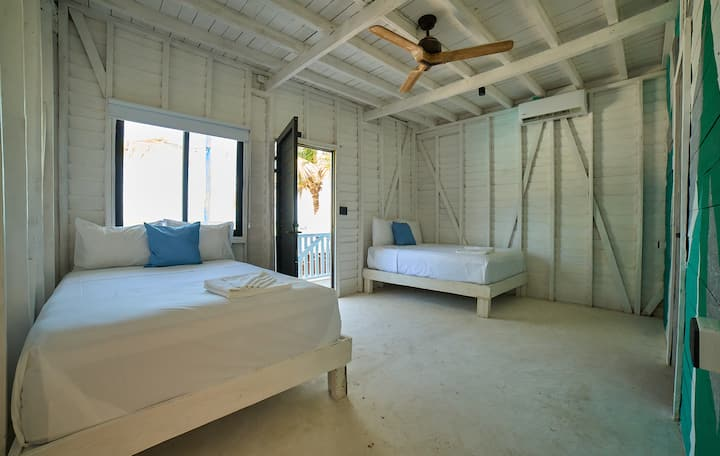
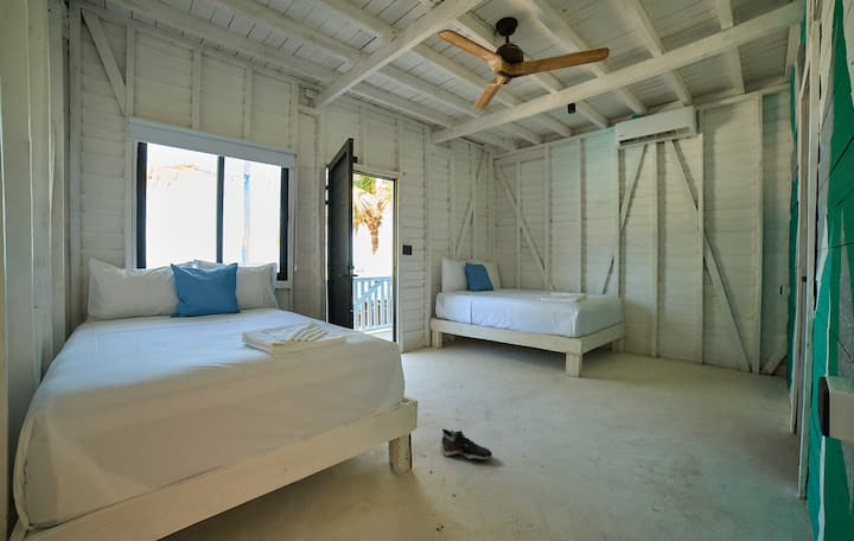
+ shoe [439,428,493,463]
